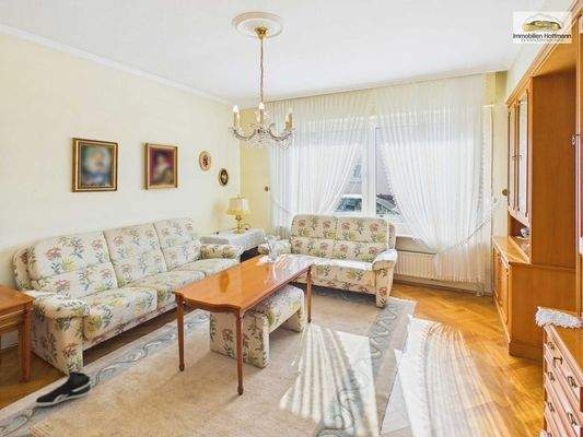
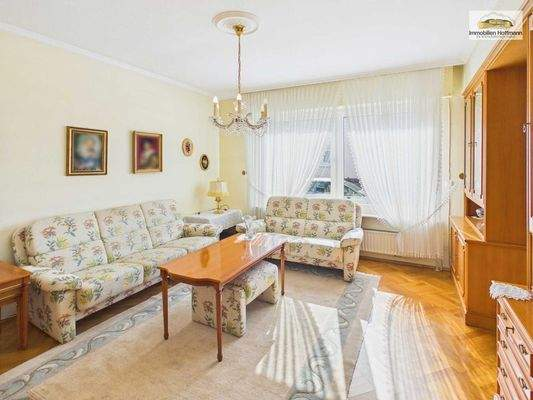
- sneaker [34,370,92,408]
